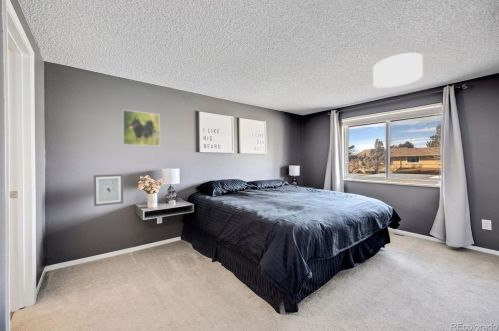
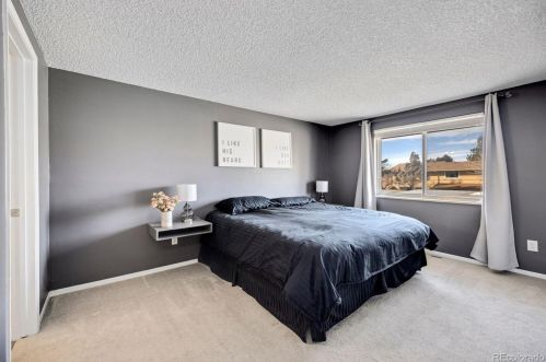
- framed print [122,109,161,147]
- wall art [93,173,124,207]
- ceiling light [372,52,424,89]
